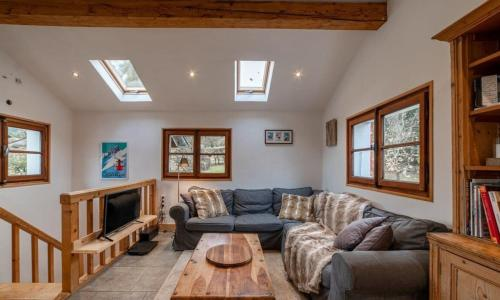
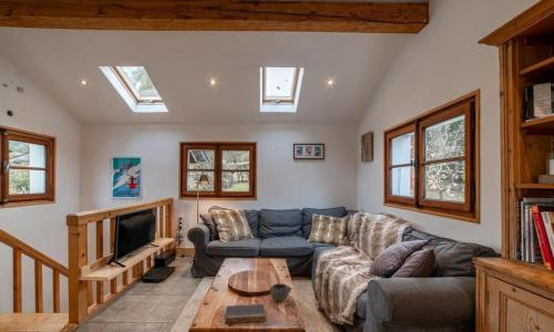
+ book [224,303,267,324]
+ decorative bowl [269,282,293,302]
